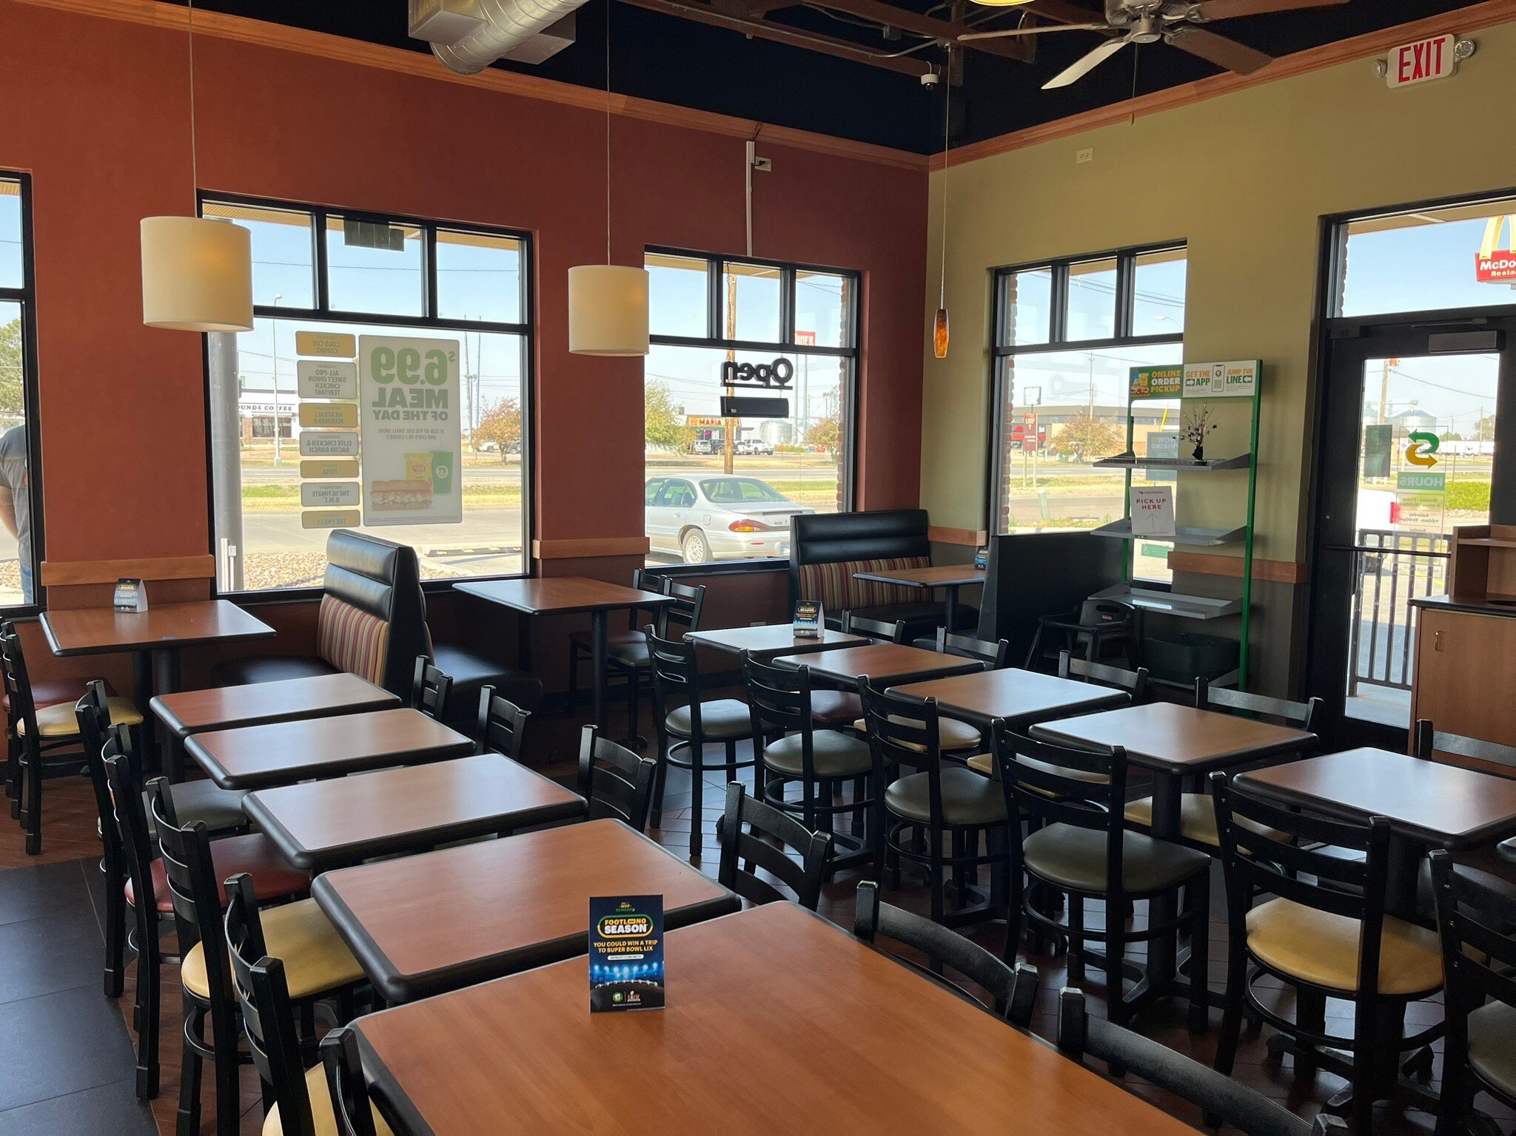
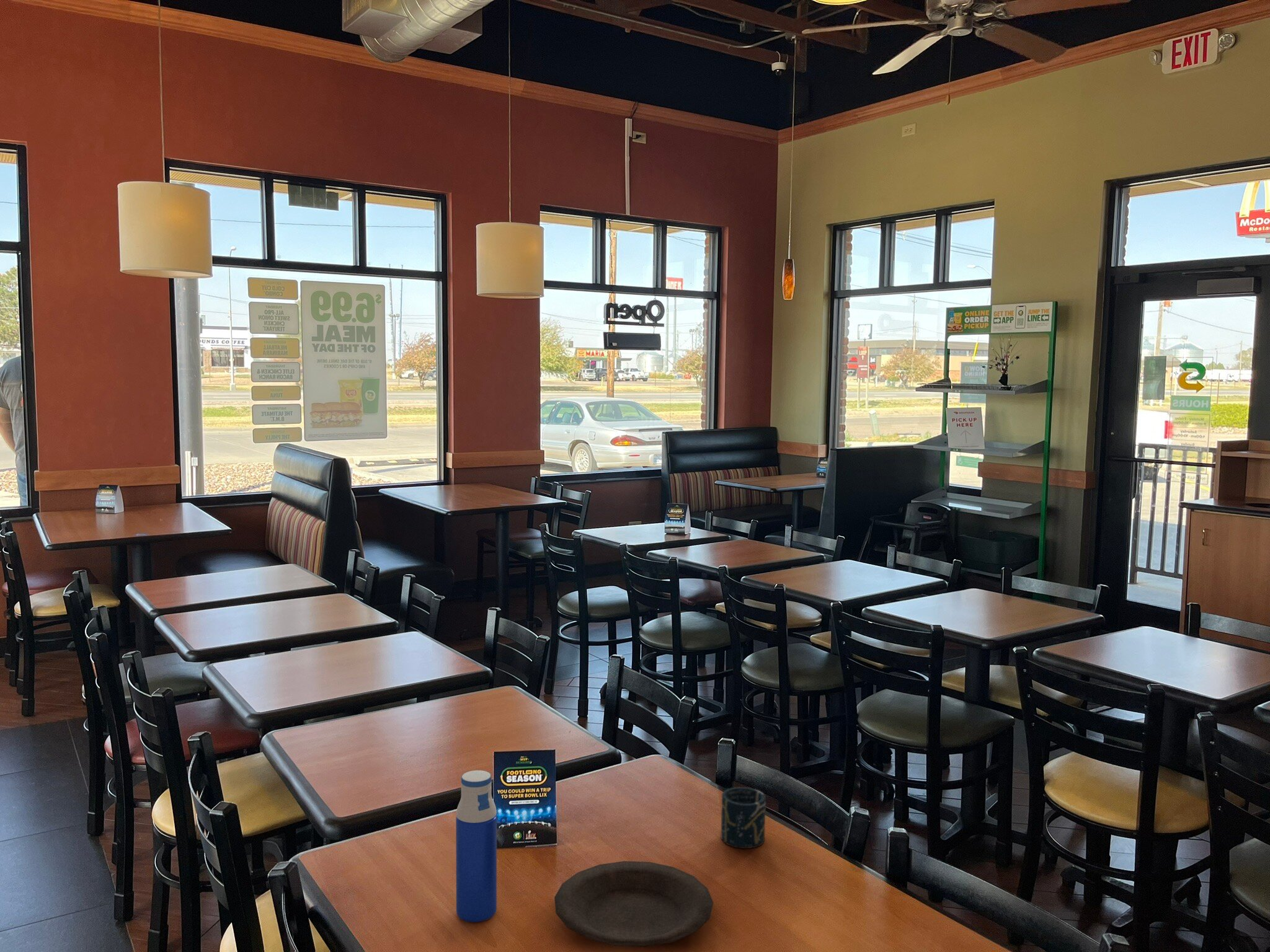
+ water bottle [455,770,497,923]
+ cup [721,787,766,849]
+ plate [554,860,714,948]
